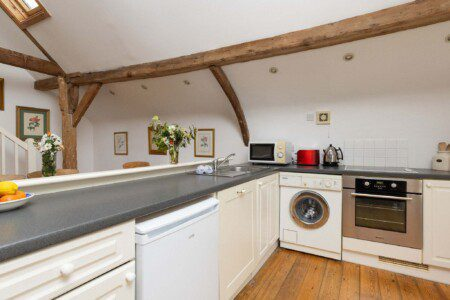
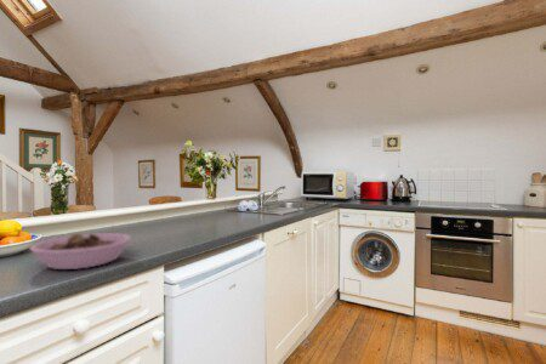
+ bowl [29,232,132,271]
